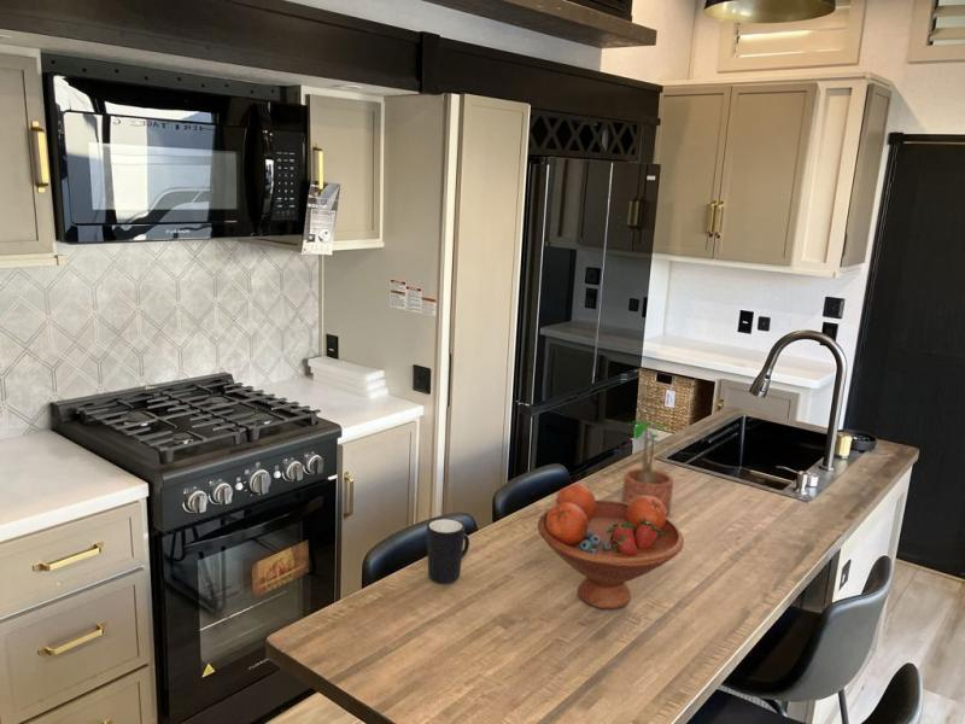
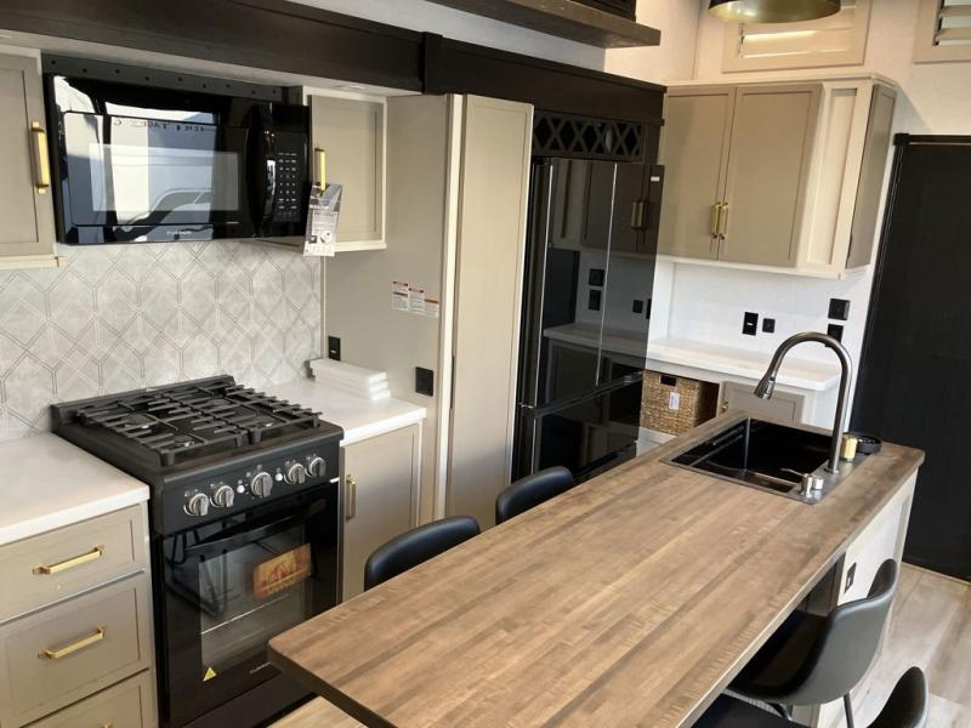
- mug [426,518,470,584]
- potted plant [621,419,674,516]
- fruit bowl [537,483,685,611]
